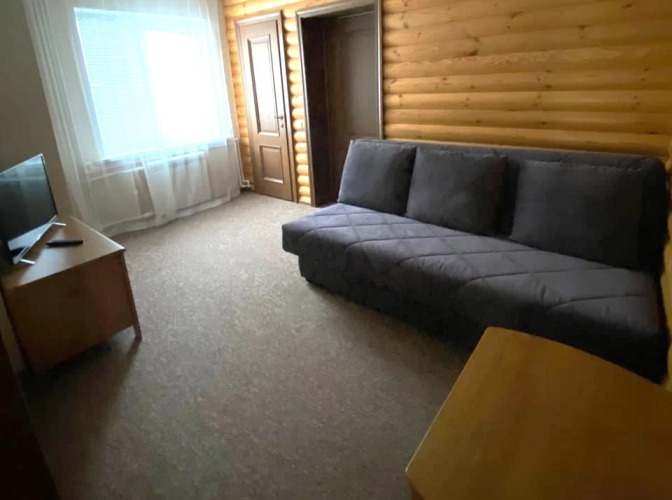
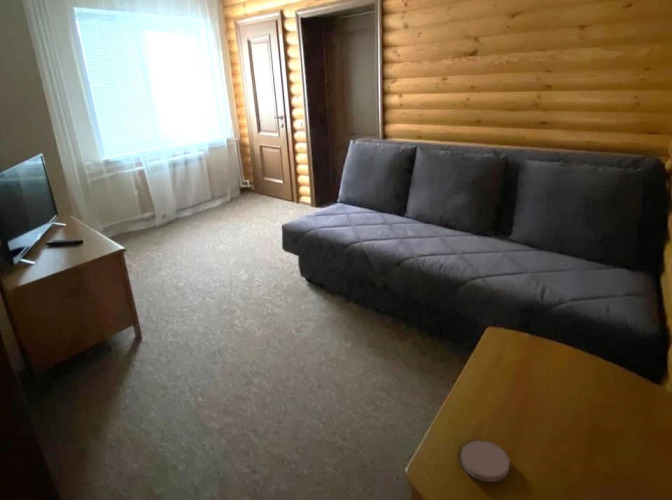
+ coaster [460,440,511,483]
